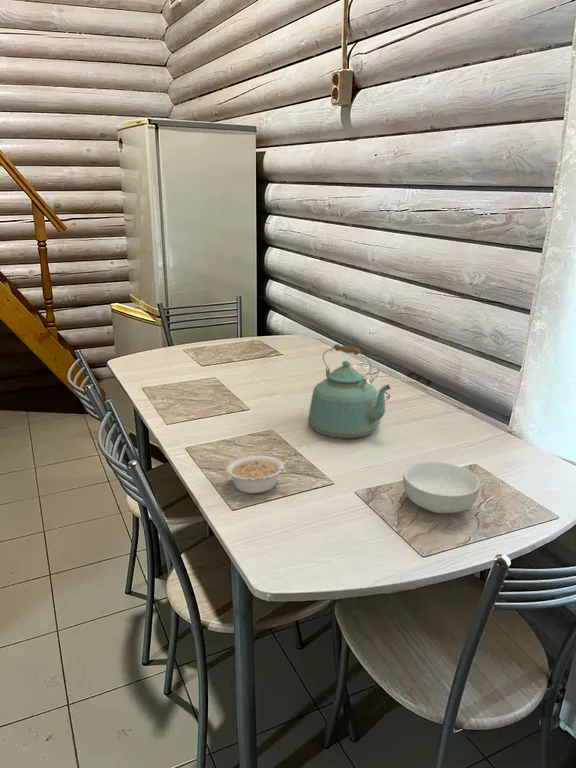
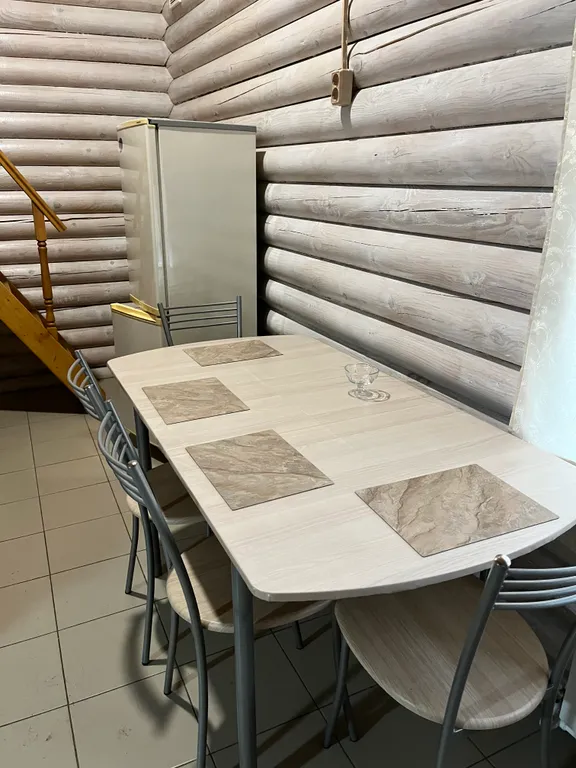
- kettle [307,343,392,439]
- legume [225,455,295,494]
- cereal bowl [402,460,481,514]
